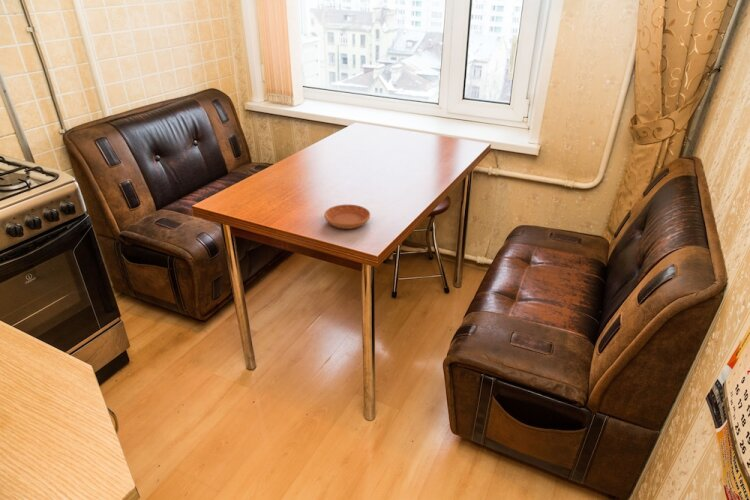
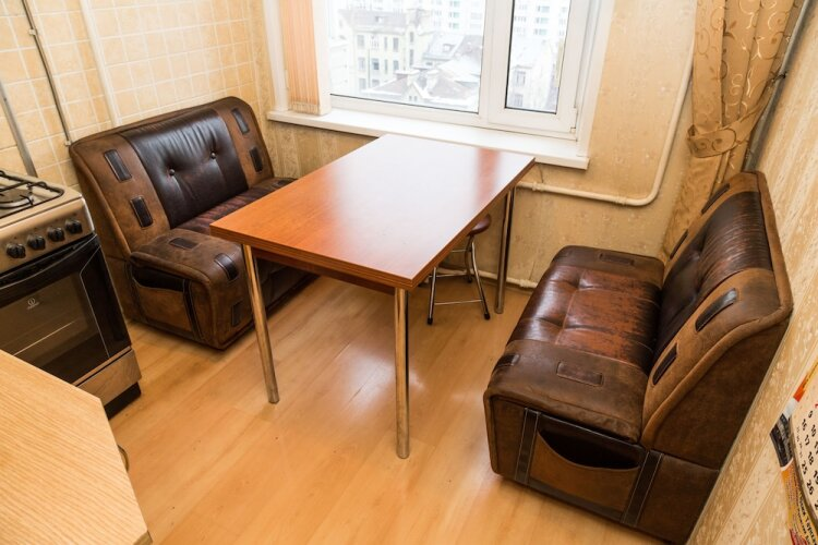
- saucer [323,204,371,230]
